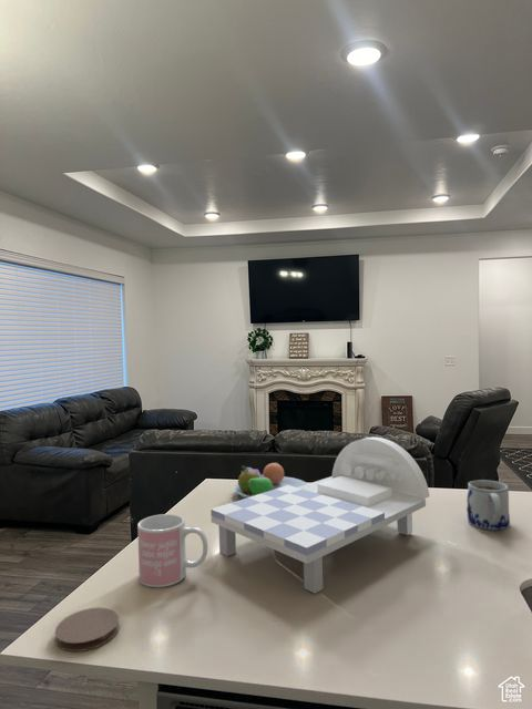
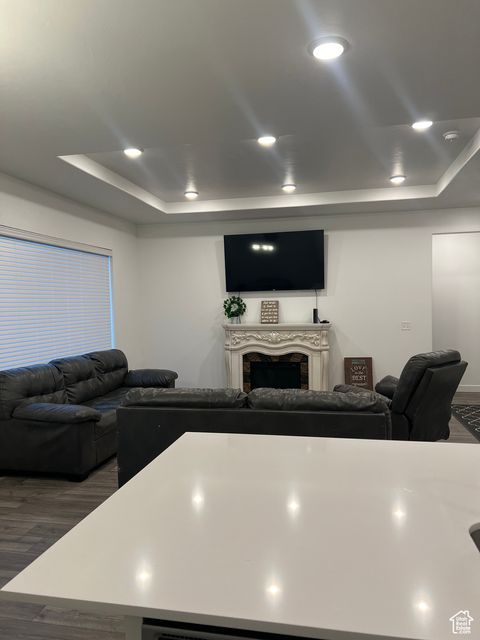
- bed [209,436,430,595]
- fruit bowl [233,461,308,500]
- mug [466,479,511,532]
- coaster [54,606,121,653]
- mug [136,513,208,588]
